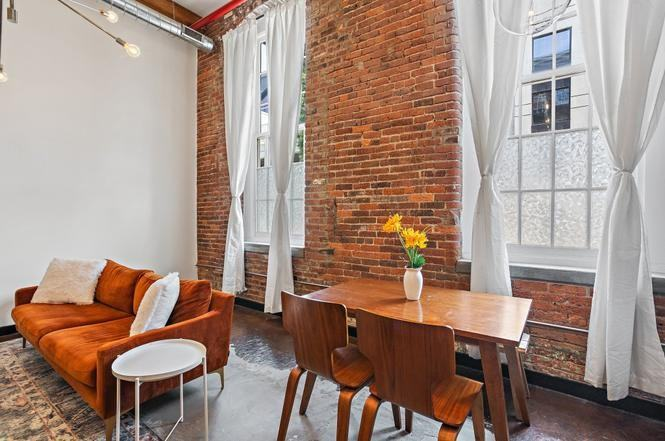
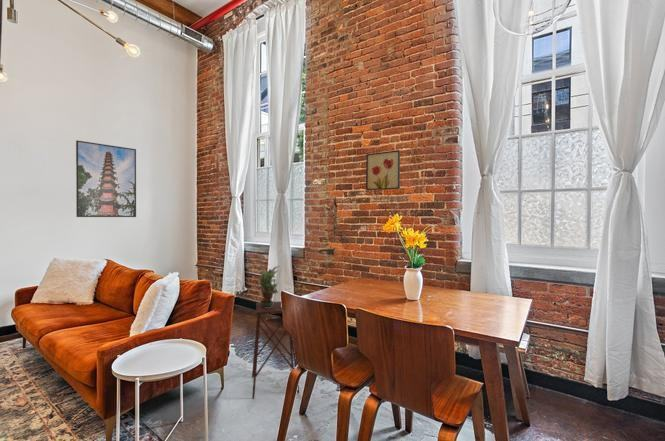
+ wall art [365,149,401,191]
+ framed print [75,140,137,218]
+ side table [251,300,300,399]
+ potted plant [257,264,281,308]
